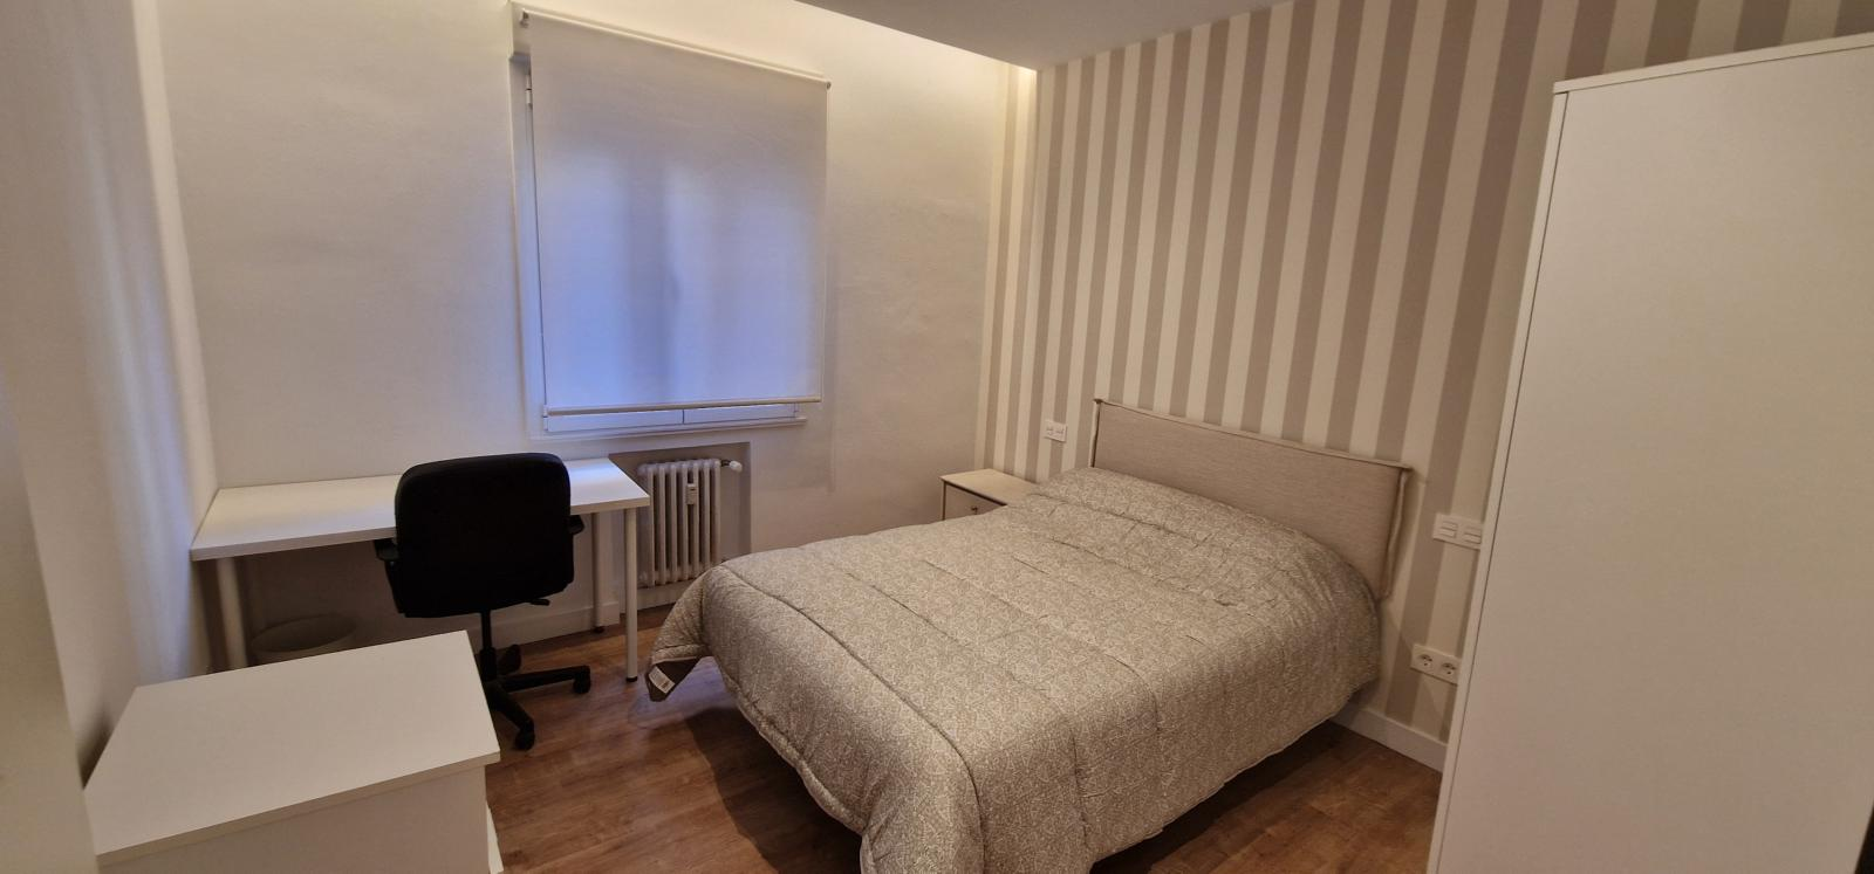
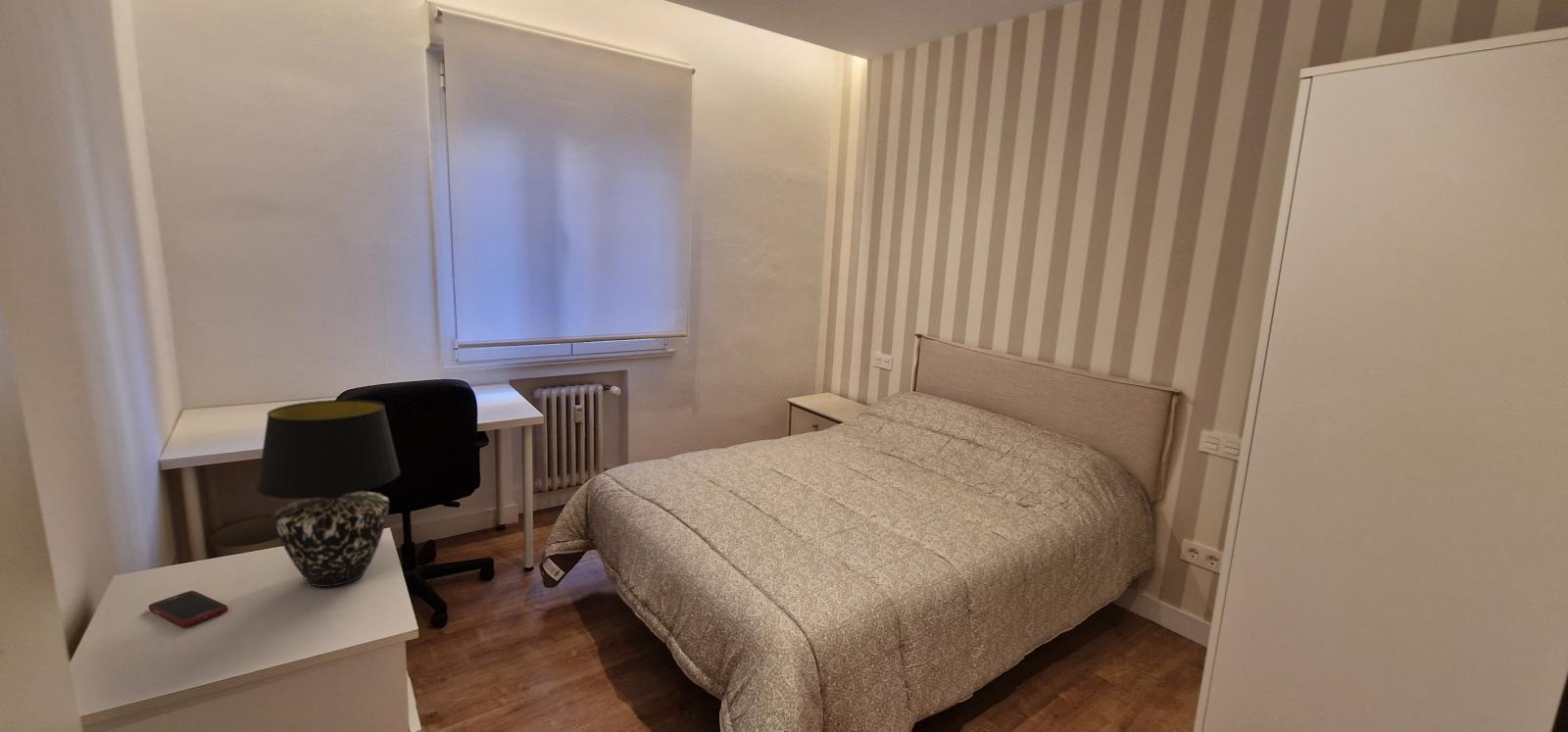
+ table lamp [256,399,402,588]
+ cell phone [148,590,228,627]
